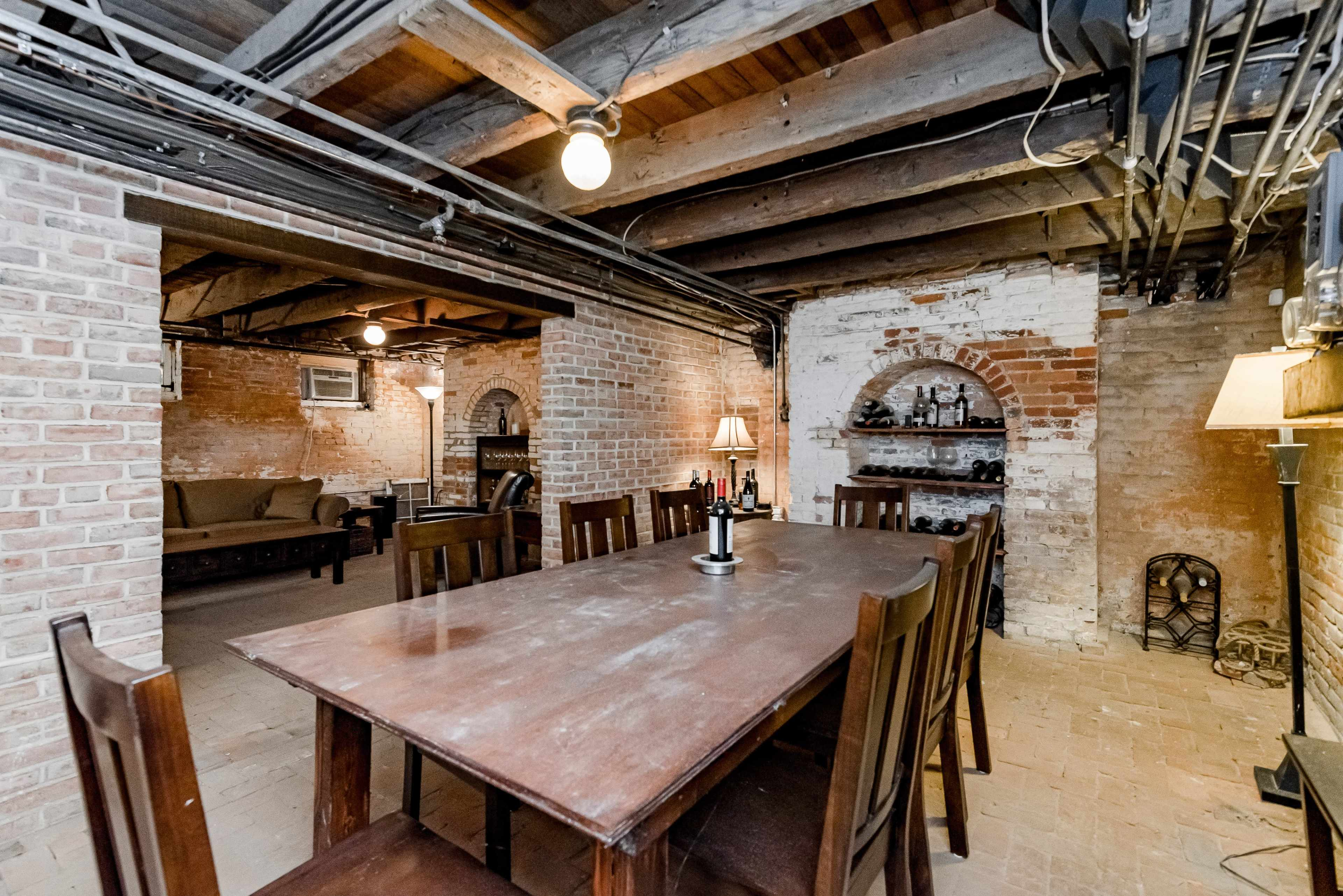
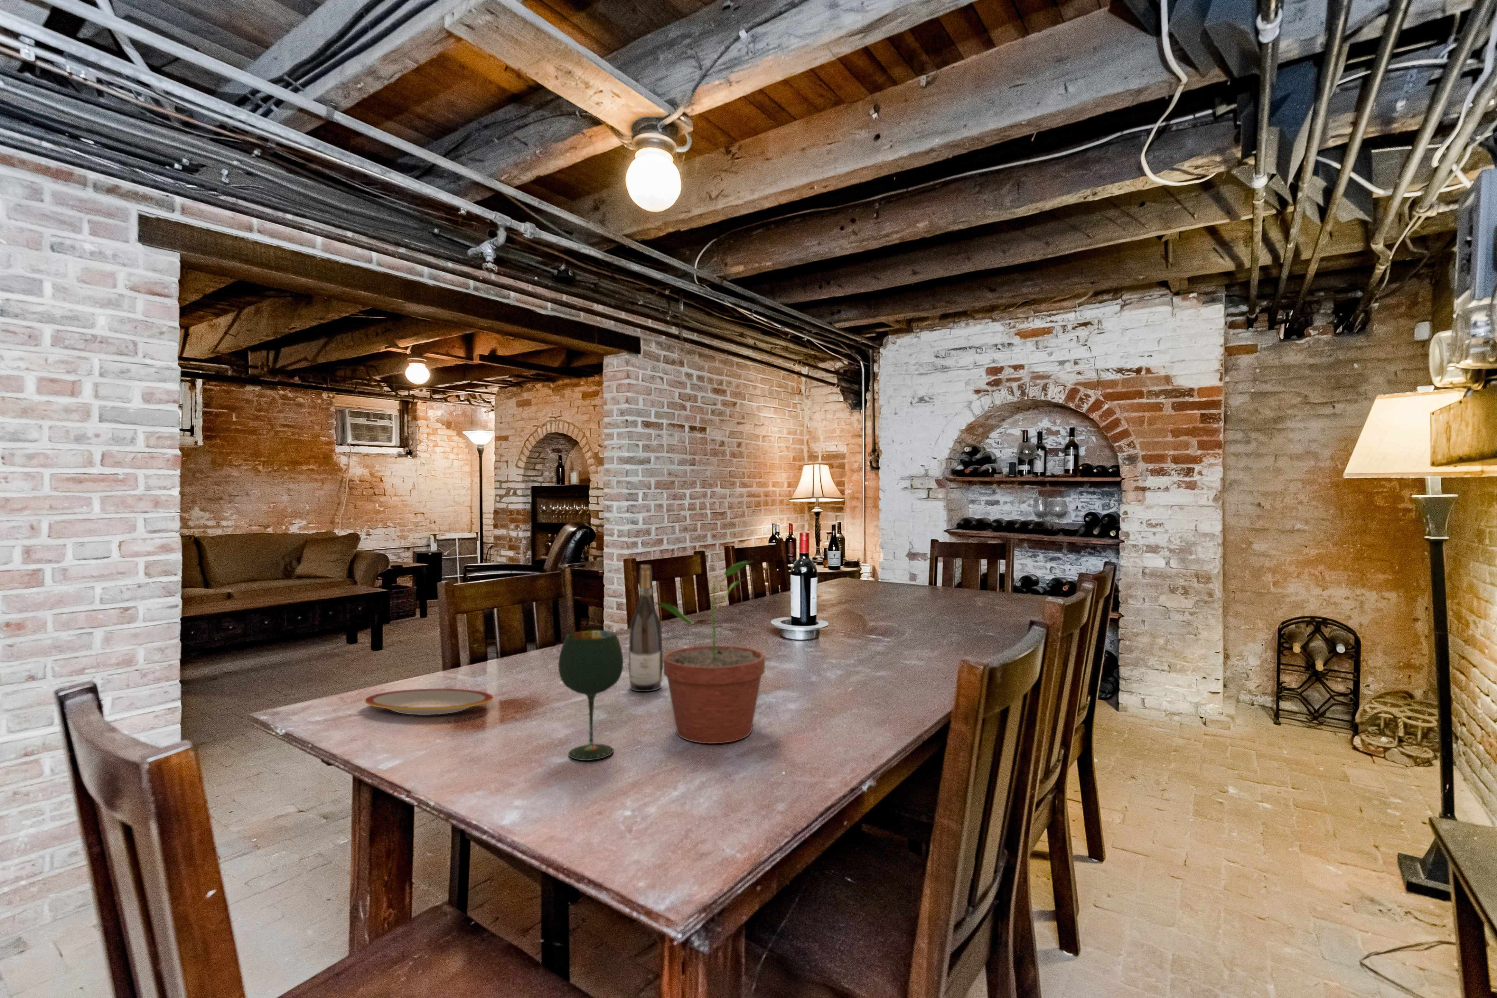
+ wine bottle [628,565,663,692]
+ plate [364,688,494,715]
+ wine glass [557,630,624,761]
+ potted plant [653,560,766,744]
